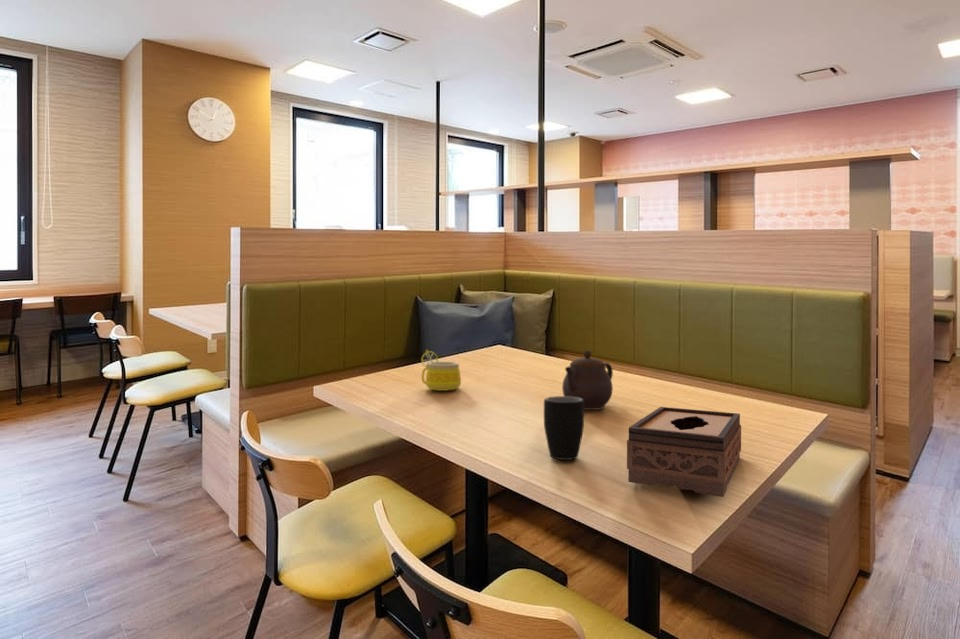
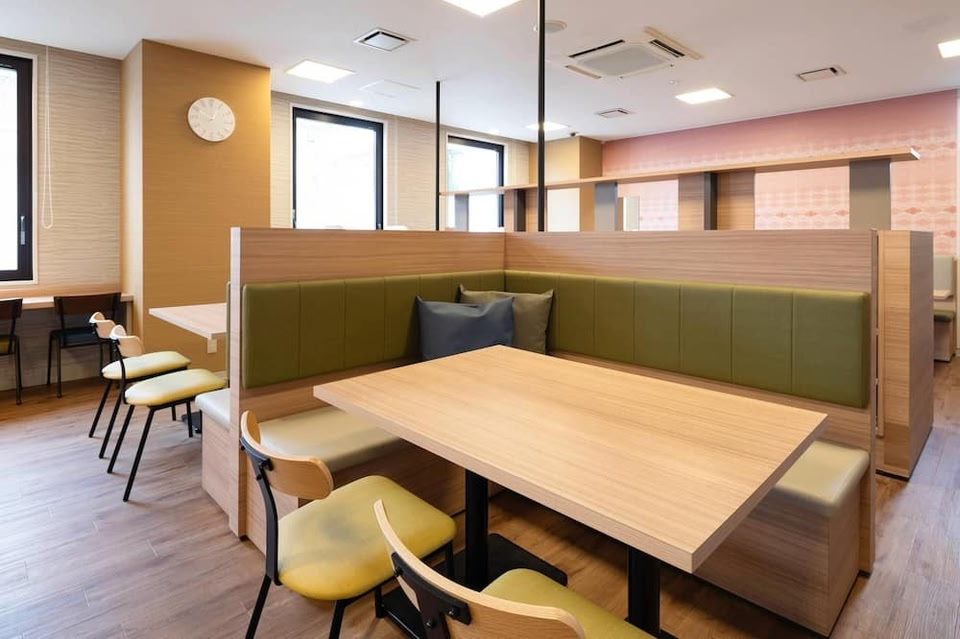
- mug [543,395,585,461]
- mug [420,349,462,392]
- tissue box [626,406,742,498]
- teapot [561,349,614,411]
